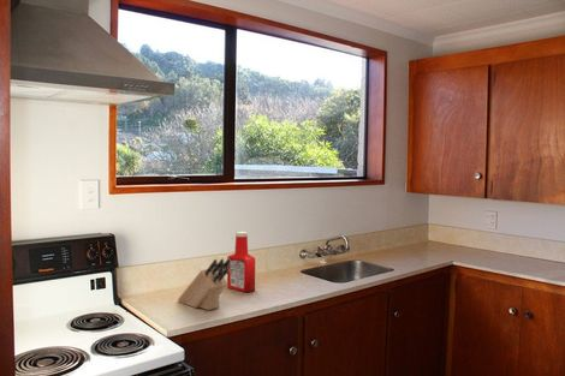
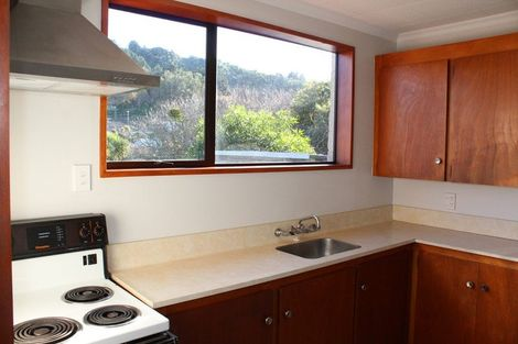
- soap bottle [226,231,256,293]
- knife block [177,257,231,311]
